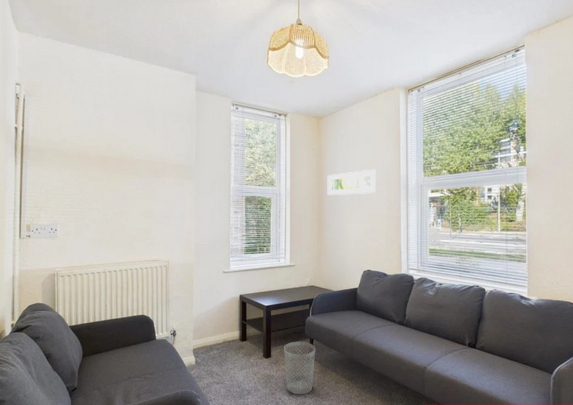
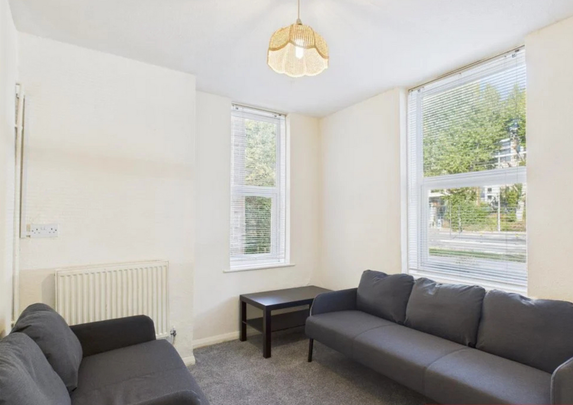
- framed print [327,168,377,196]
- wastebasket [283,341,316,395]
